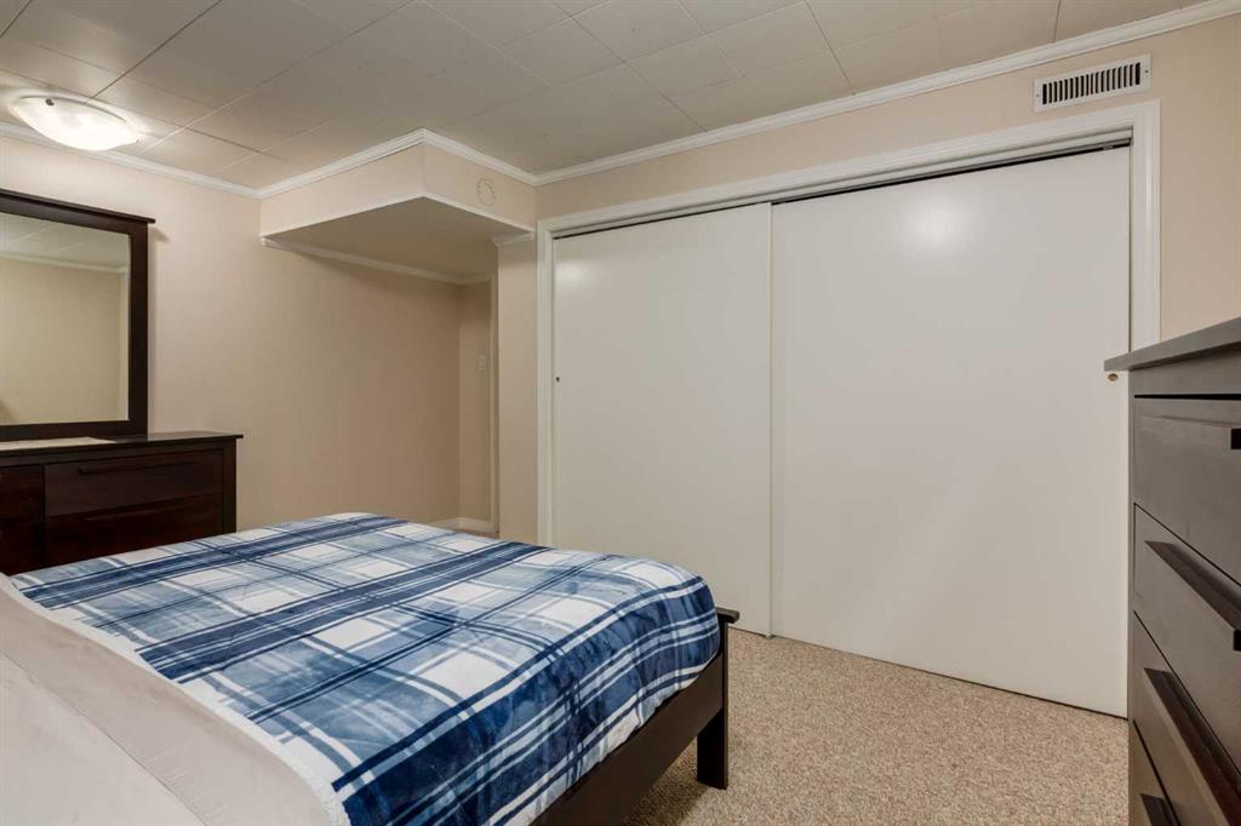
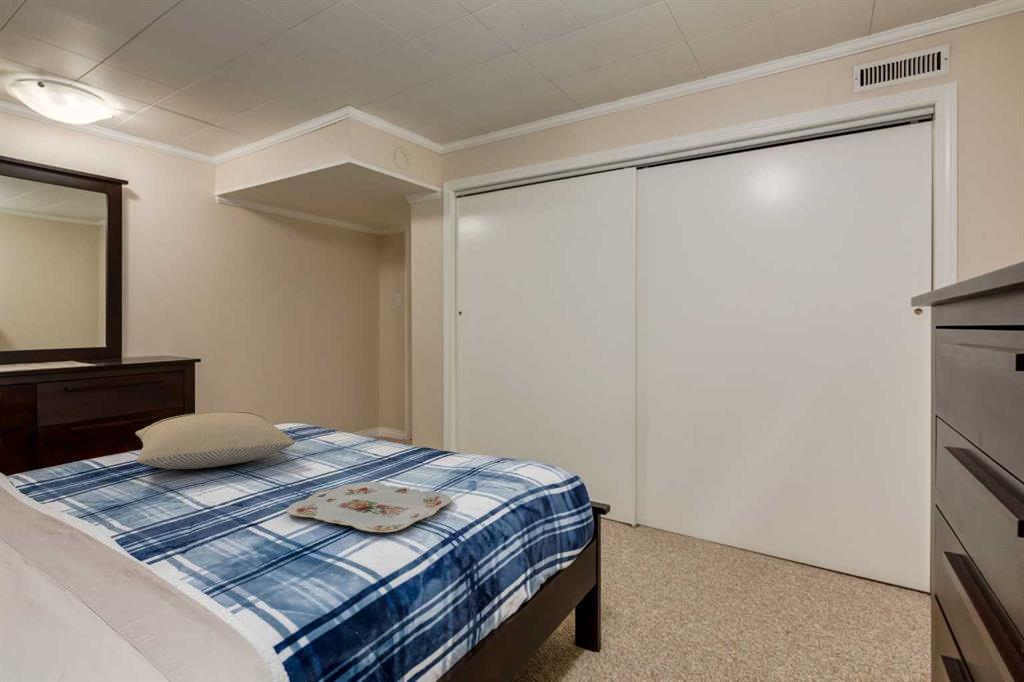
+ serving tray [285,481,452,533]
+ pillow [135,410,295,470]
